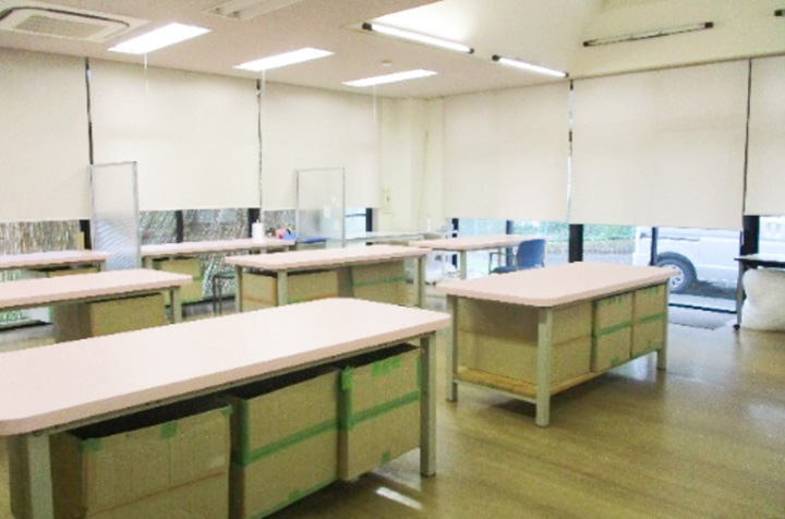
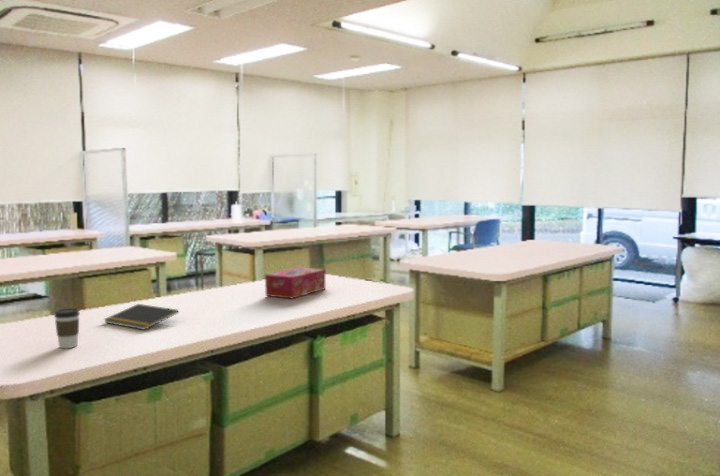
+ notepad [103,303,179,331]
+ coffee cup [53,307,81,349]
+ tissue box [264,266,326,300]
